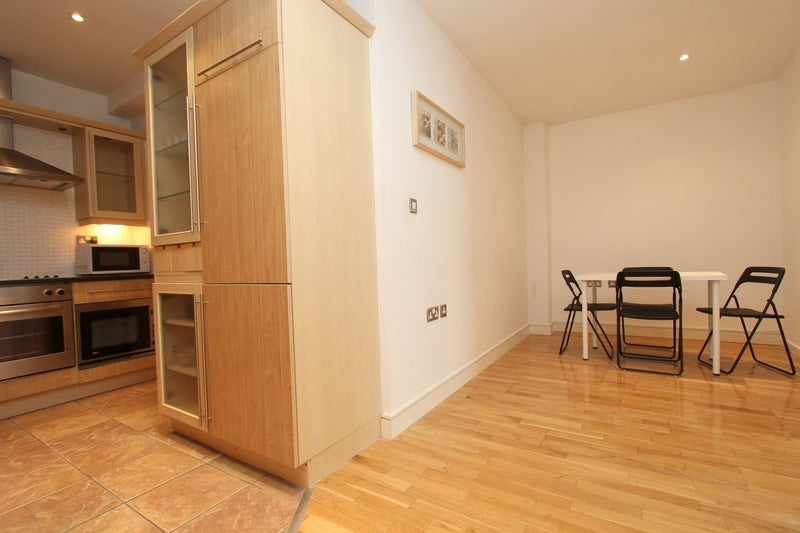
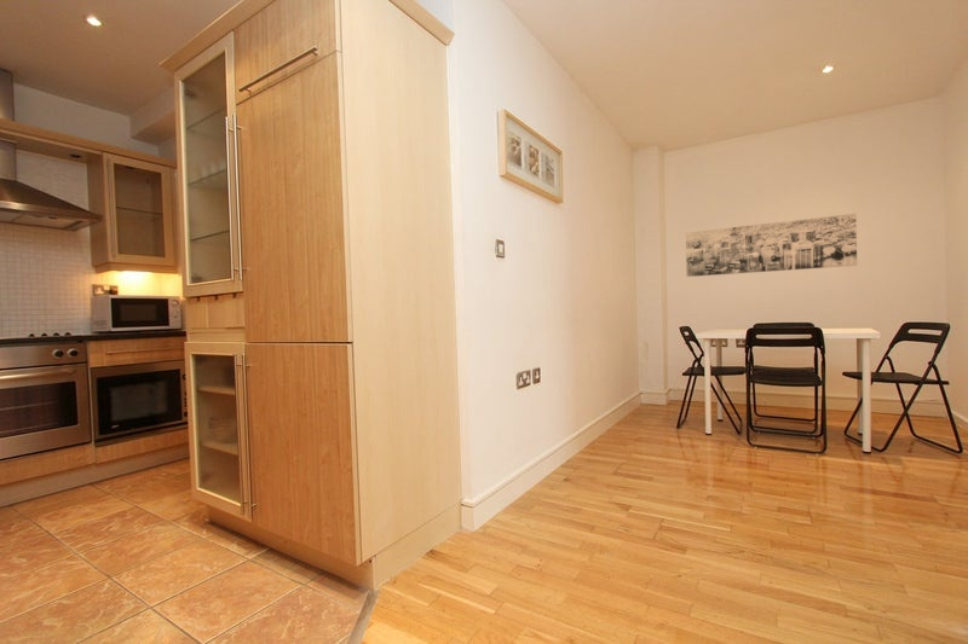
+ wall art [685,213,858,278]
